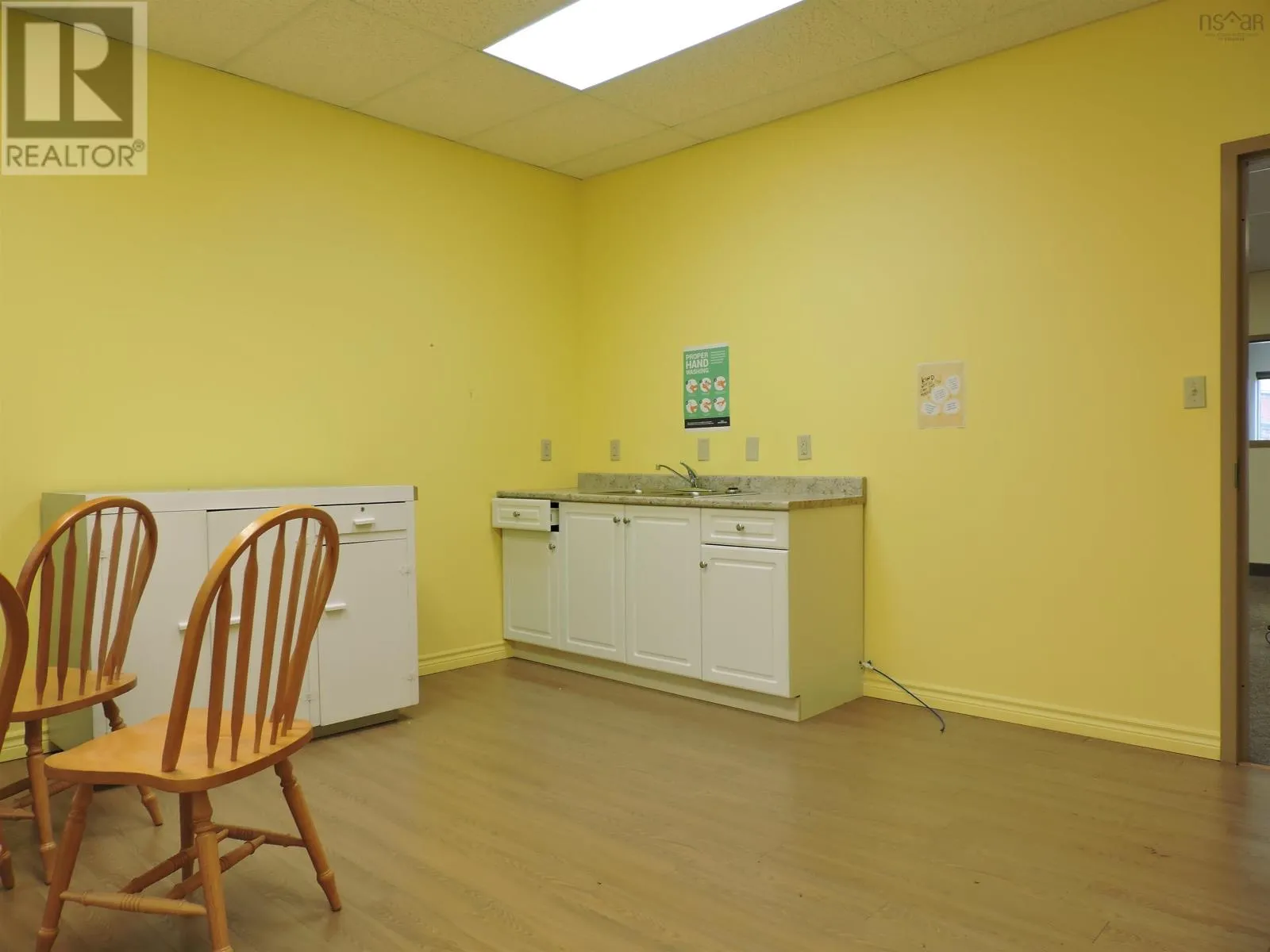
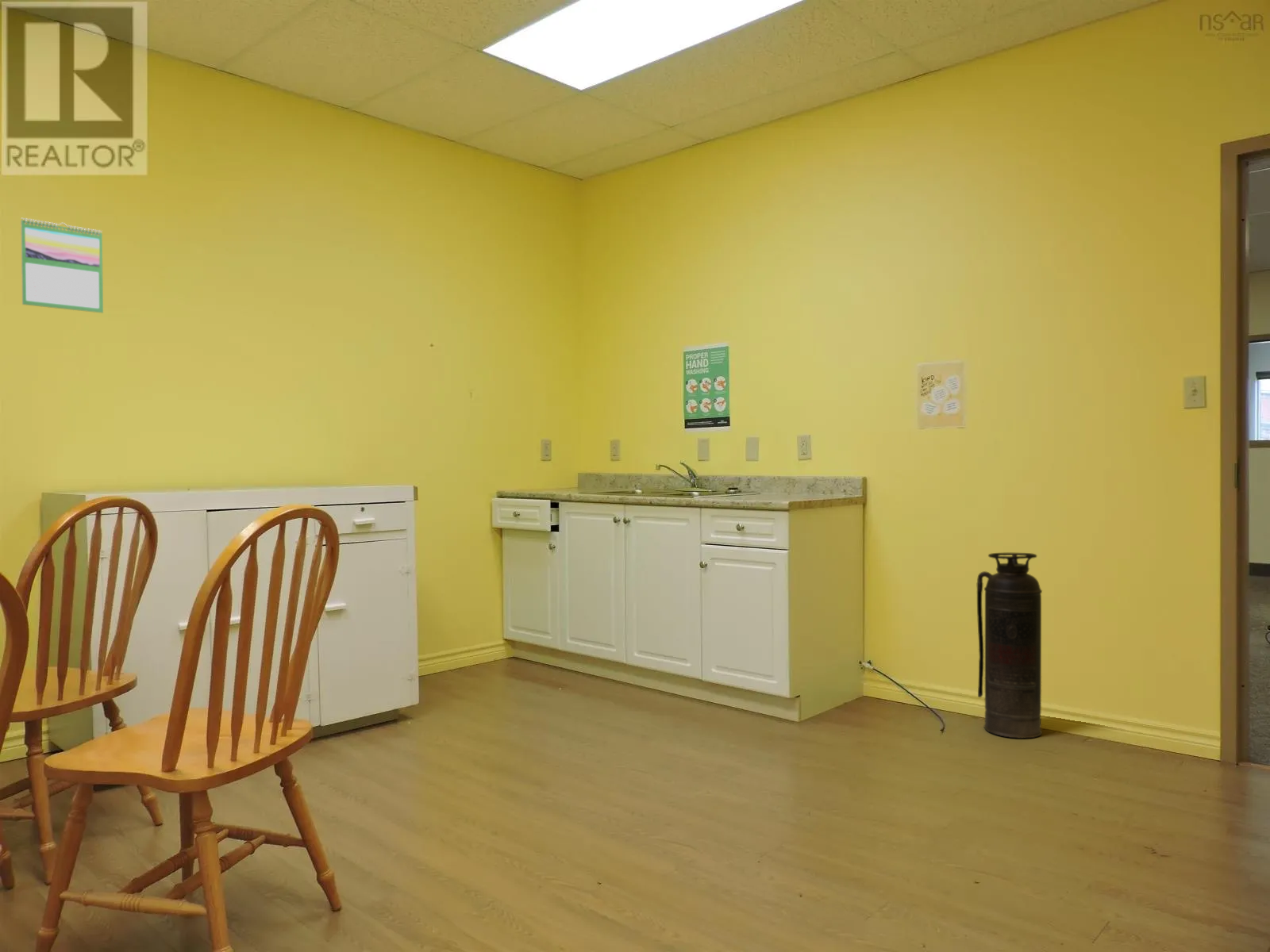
+ fire extinguisher [976,552,1043,739]
+ calendar [20,217,104,313]
